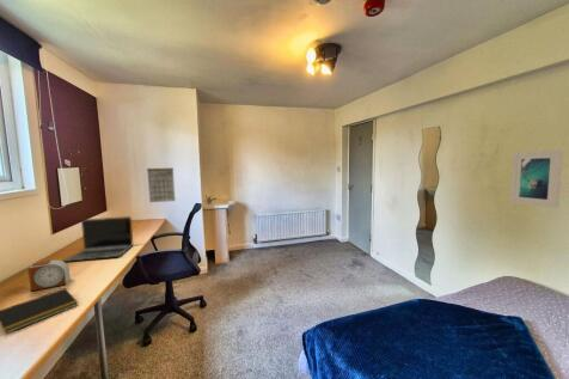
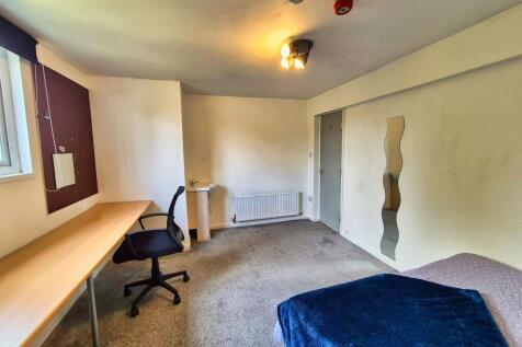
- laptop [62,215,134,263]
- alarm clock [26,258,72,292]
- notepad [0,287,79,335]
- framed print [509,148,564,209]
- calendar [146,163,176,203]
